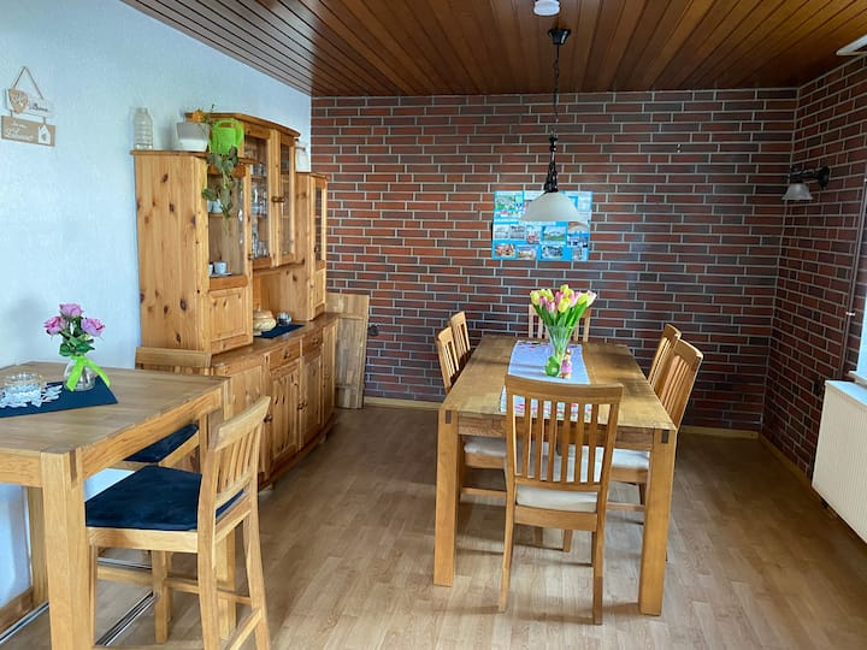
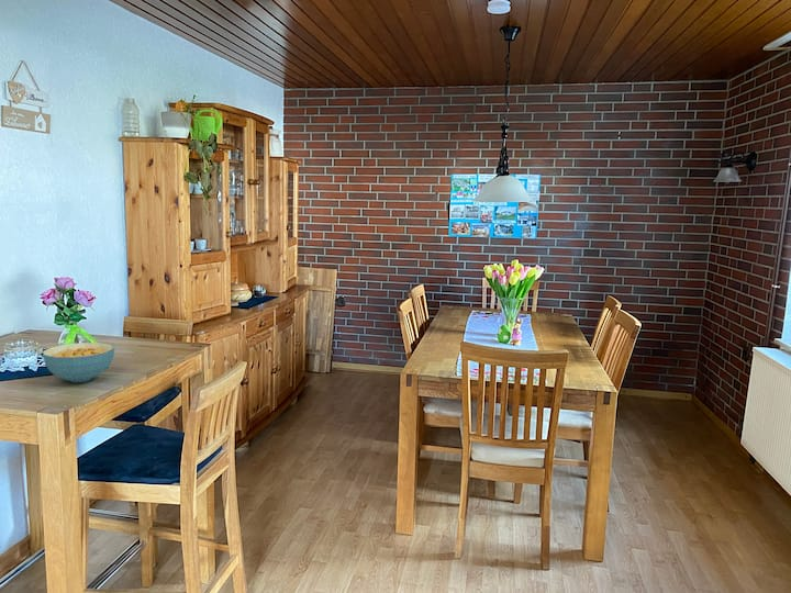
+ cereal bowl [42,342,115,383]
